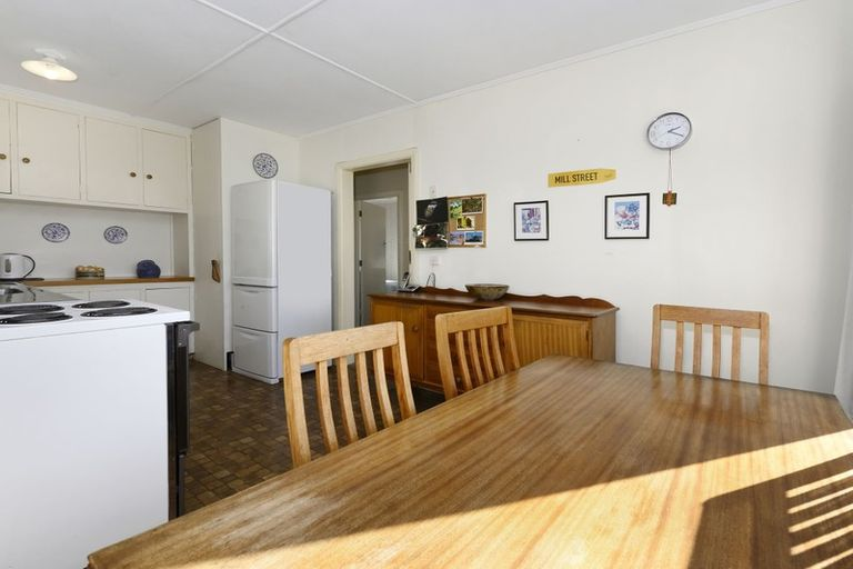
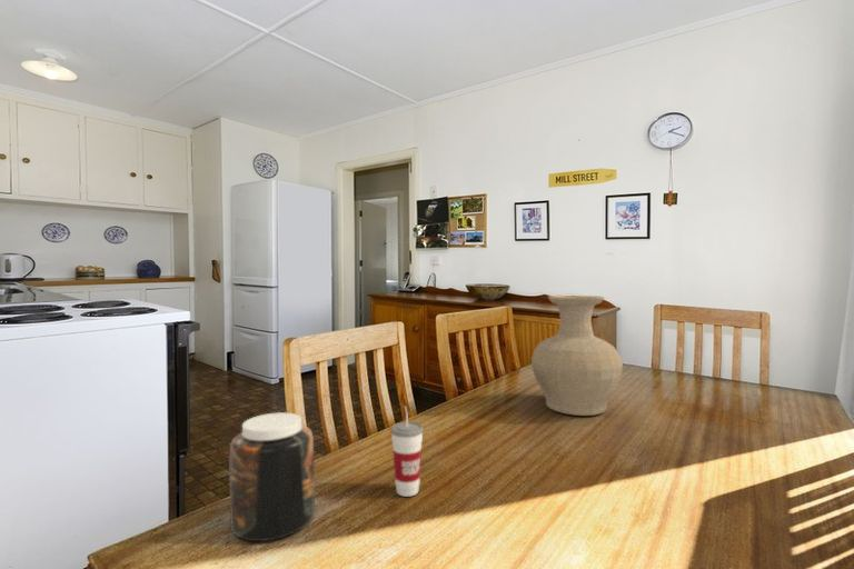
+ vase [530,295,624,417]
+ cup [390,405,424,498]
+ jar [229,411,316,542]
